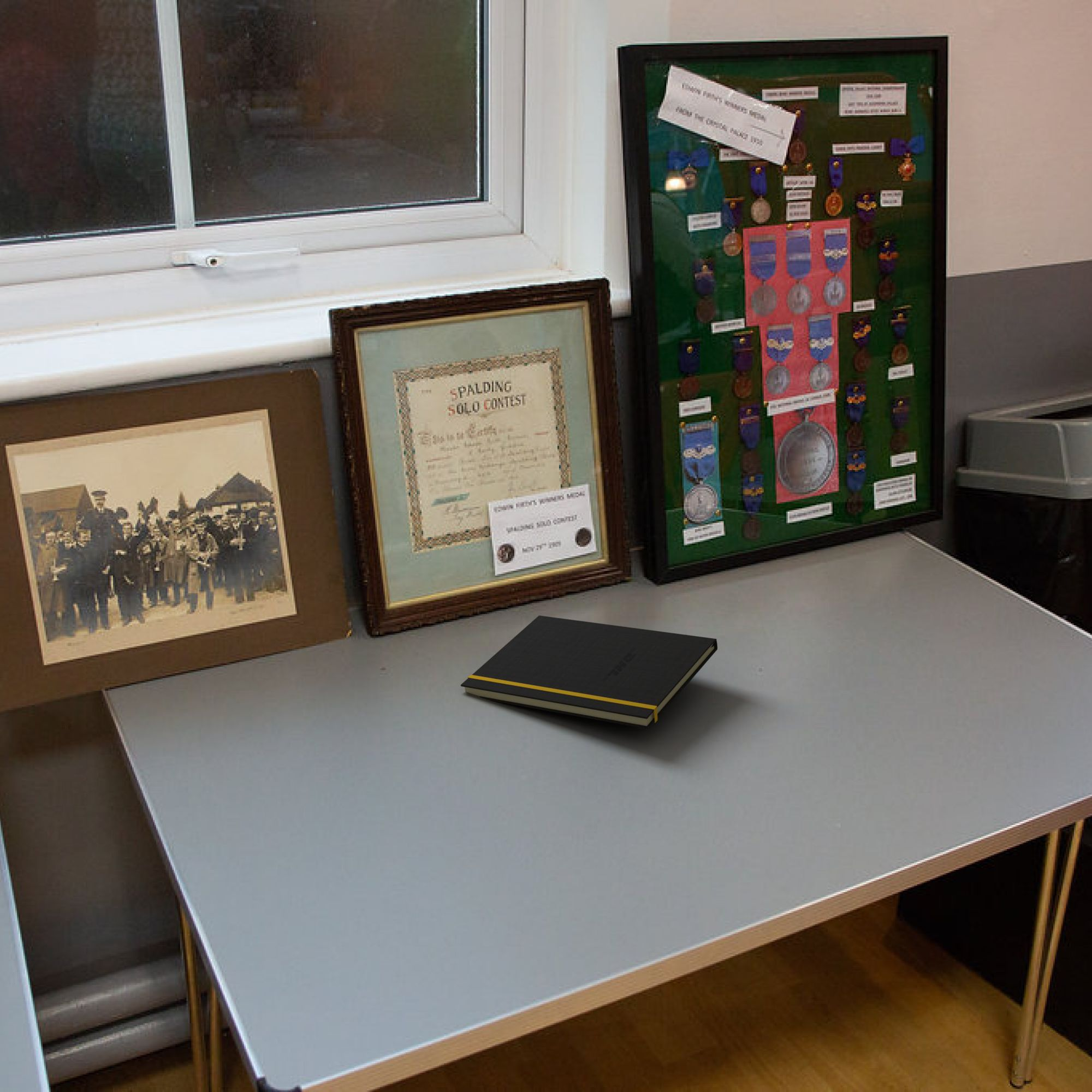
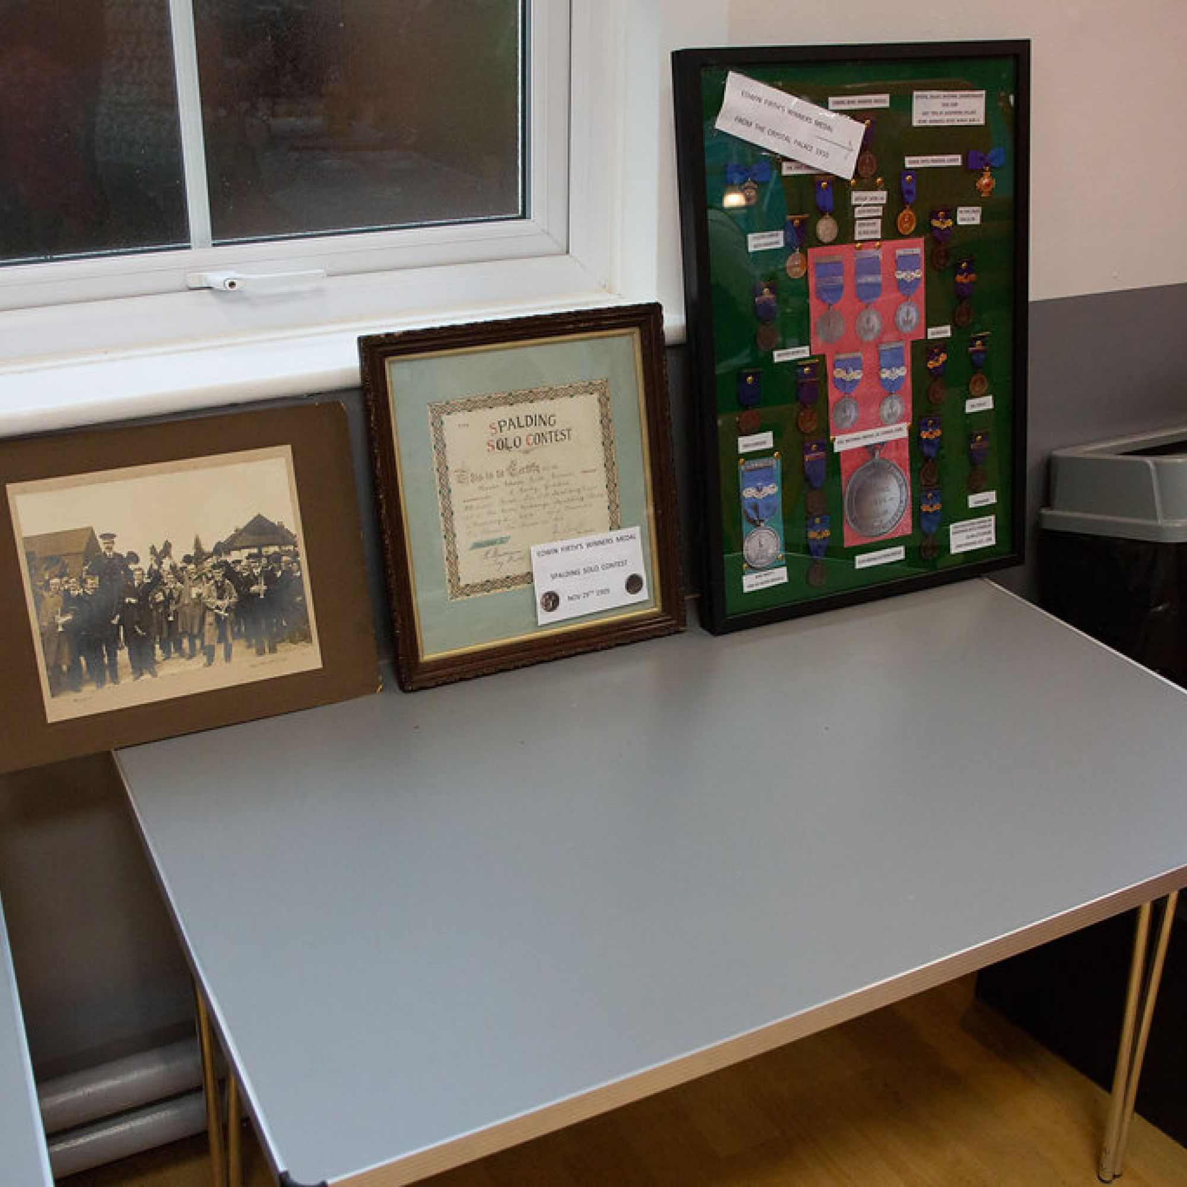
- notepad [460,615,718,729]
